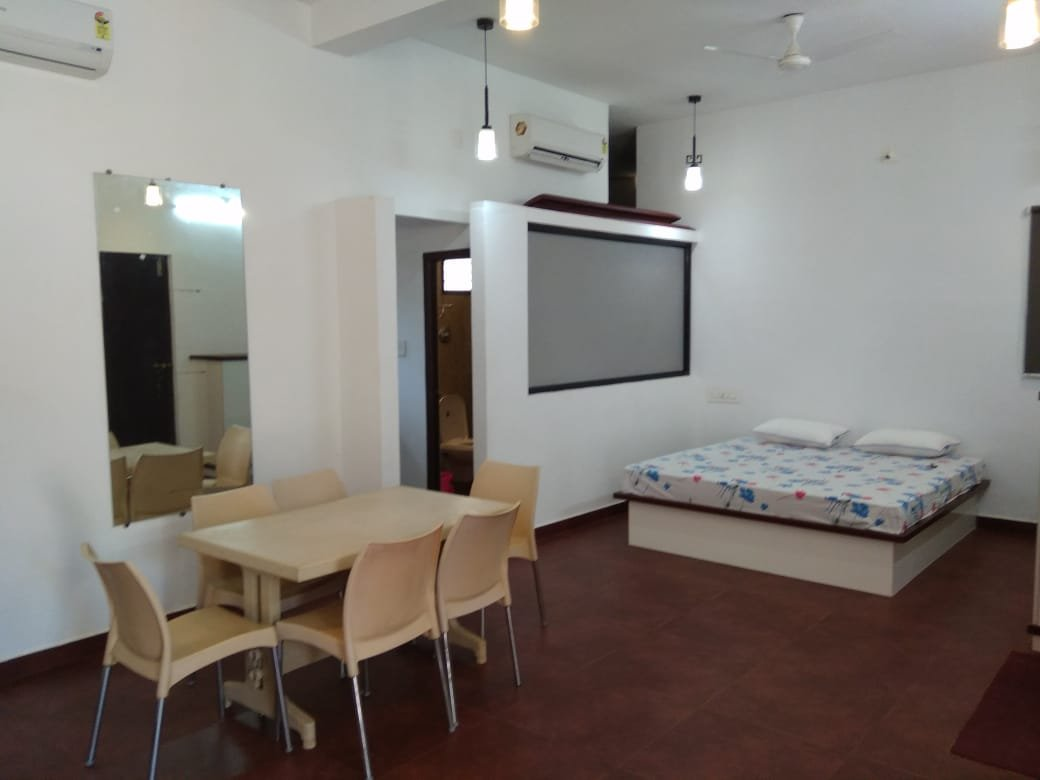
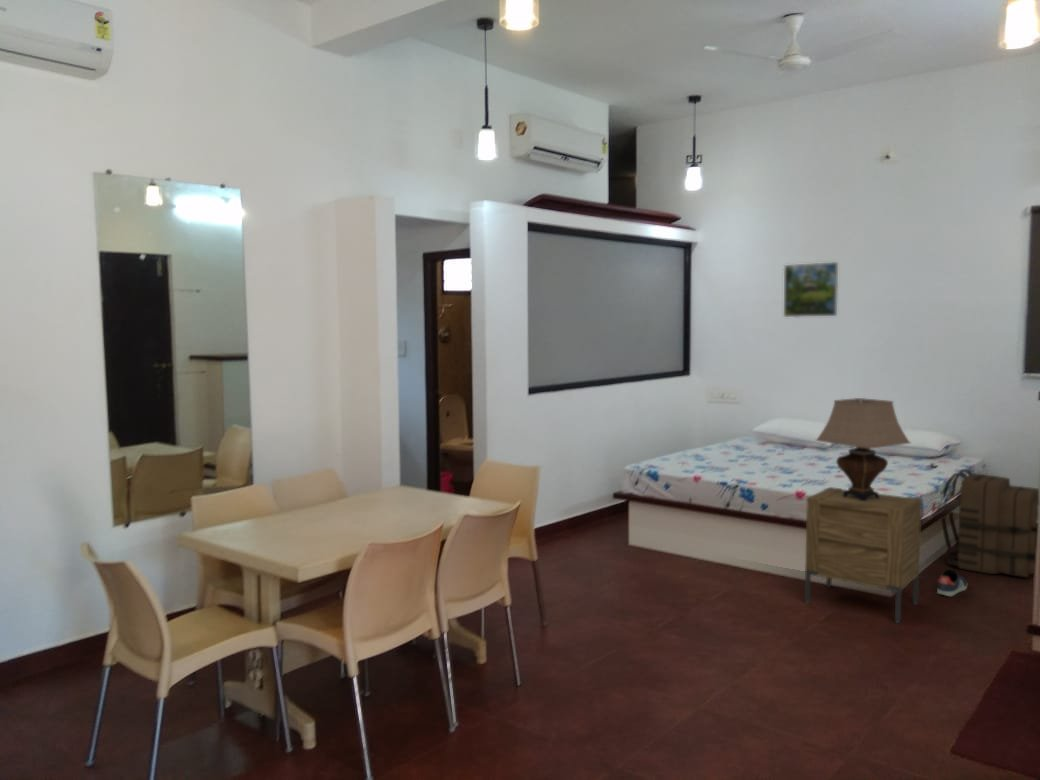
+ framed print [783,261,839,318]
+ sneaker [936,568,968,597]
+ backpack [940,468,1040,578]
+ table lamp [815,397,911,501]
+ nightstand [804,486,922,624]
